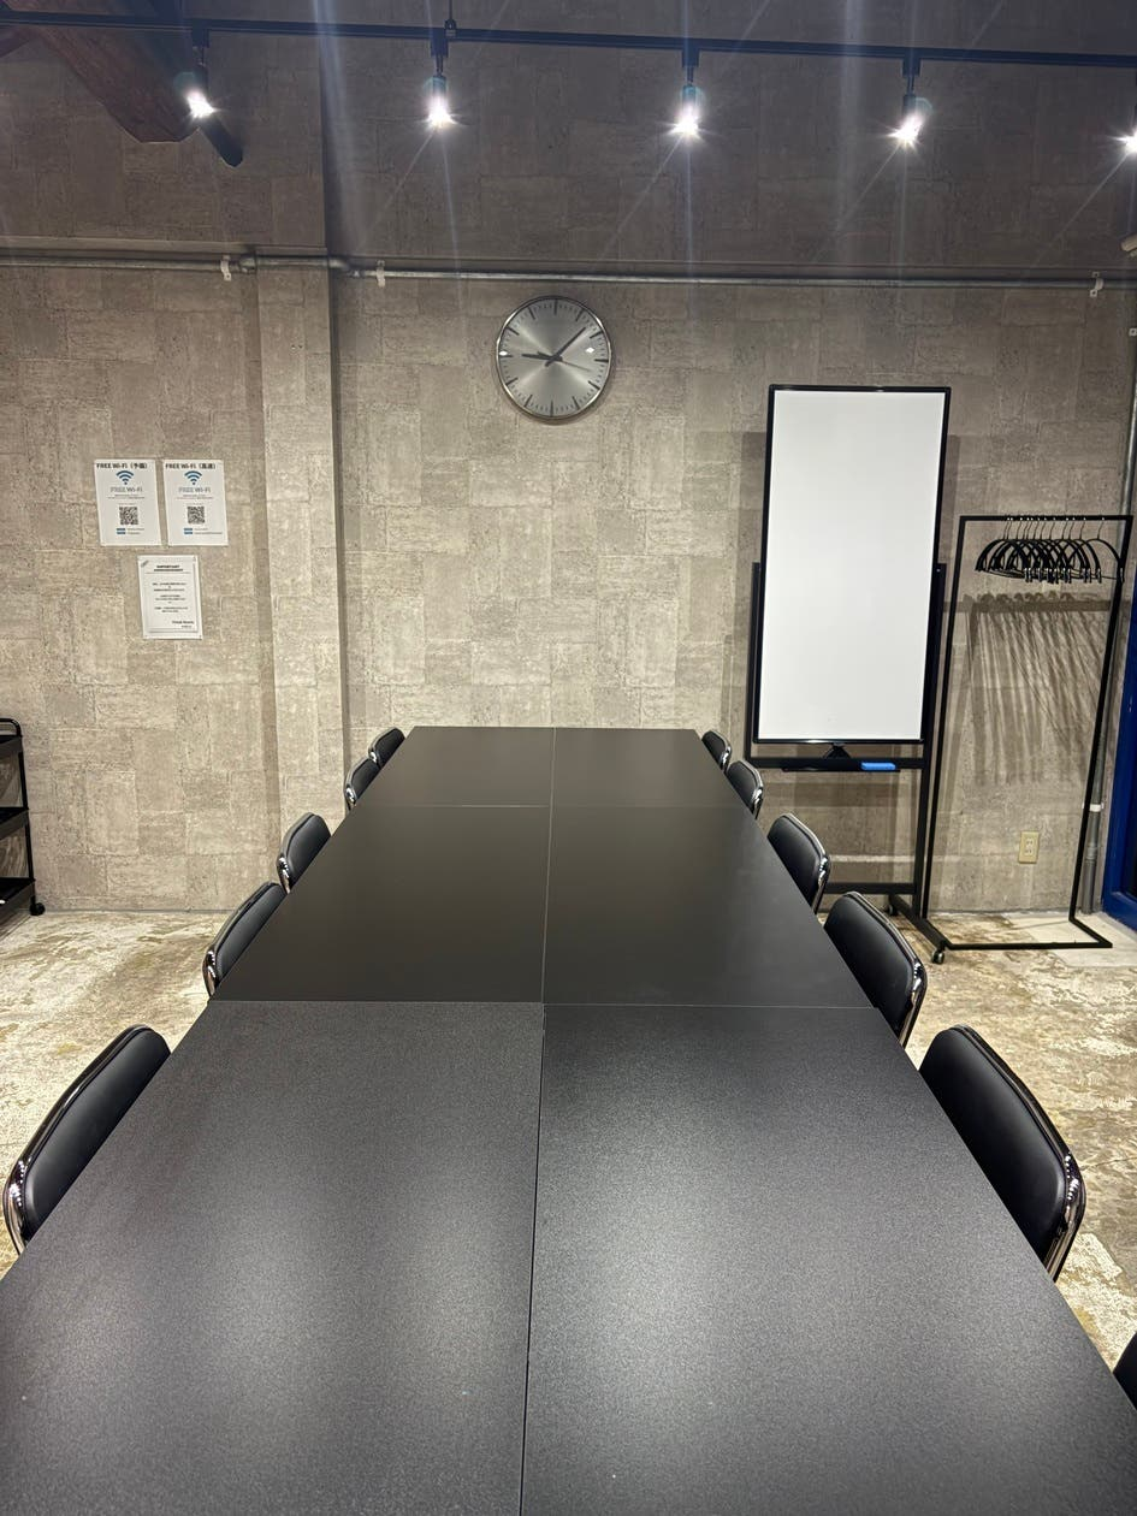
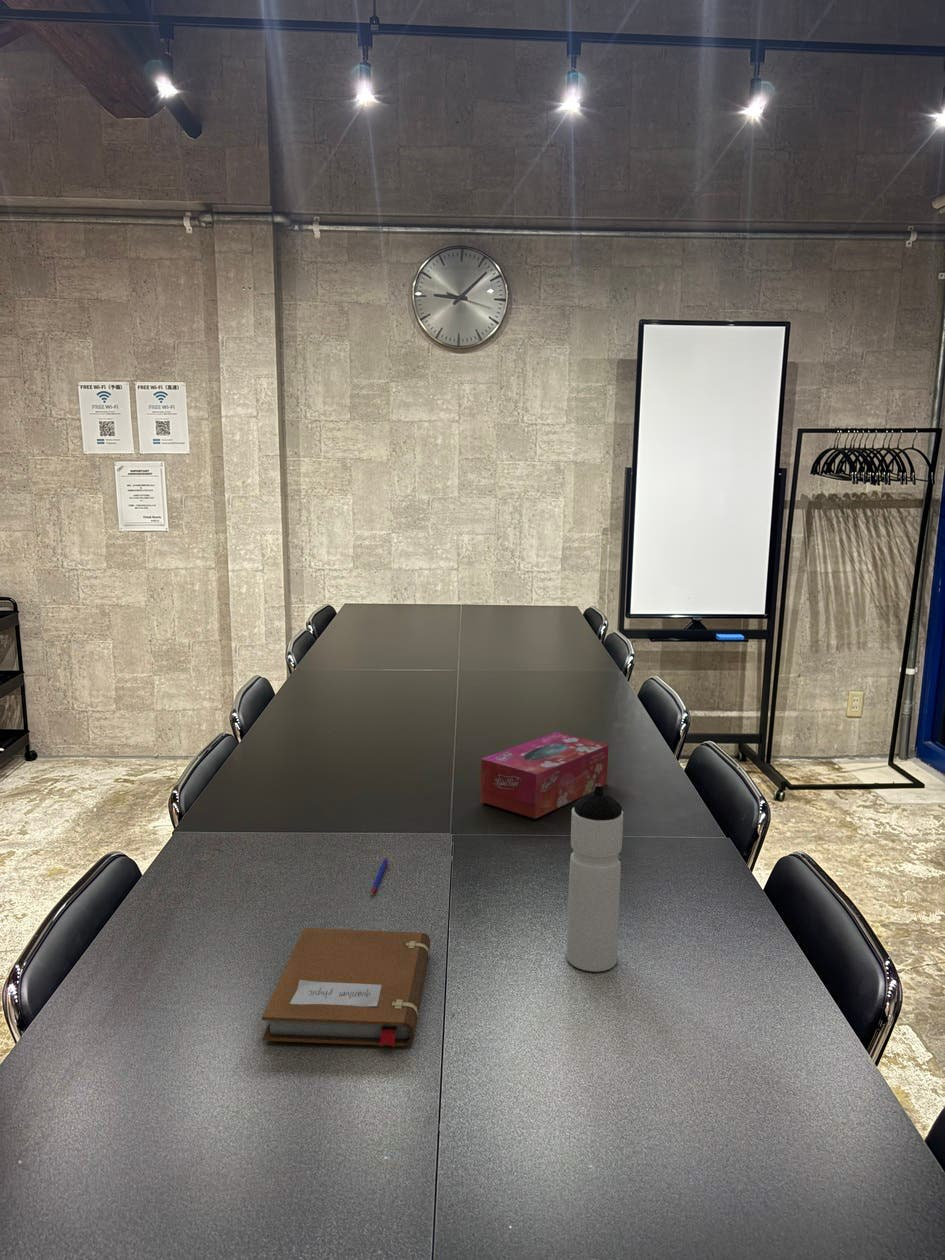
+ notebook [261,927,431,1049]
+ water bottle [566,786,625,973]
+ tissue box [480,731,609,820]
+ pen [370,856,389,896]
